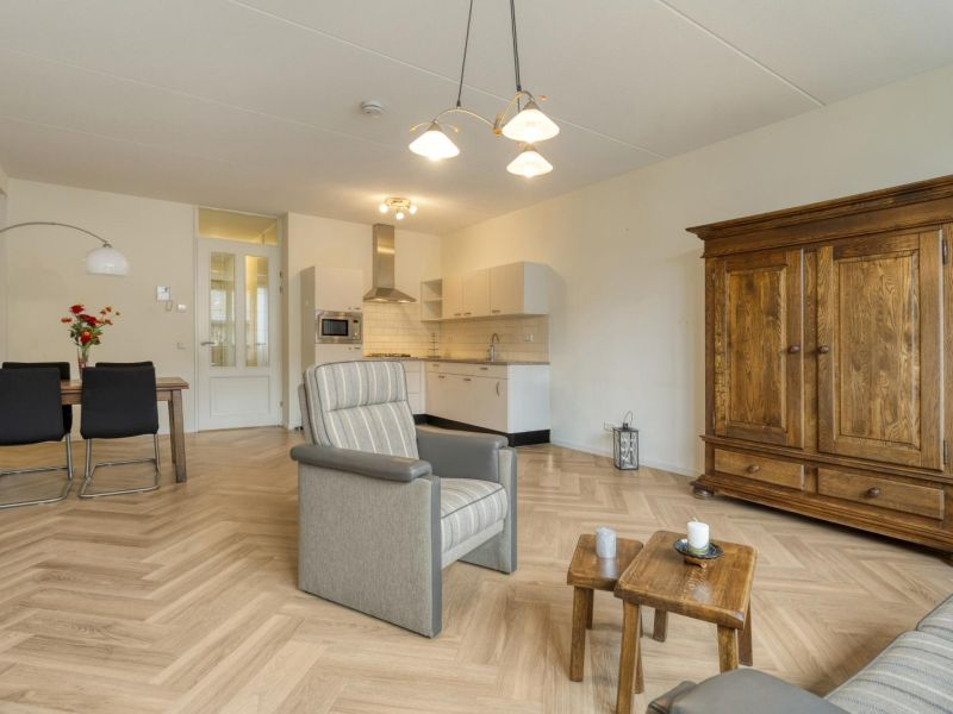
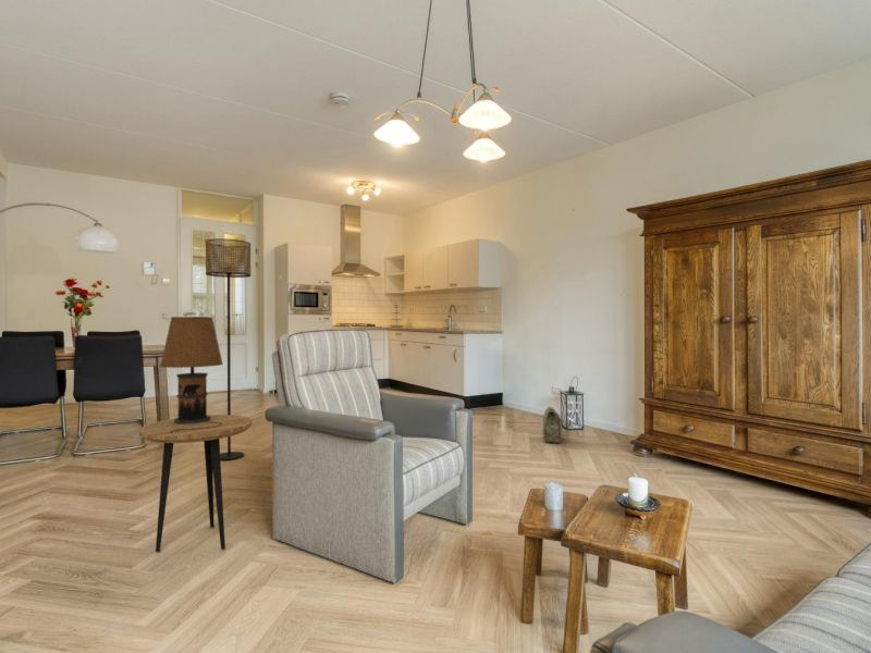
+ bag [542,406,564,444]
+ table lamp [159,316,224,432]
+ floor lamp [205,237,253,461]
+ side table [138,414,253,553]
